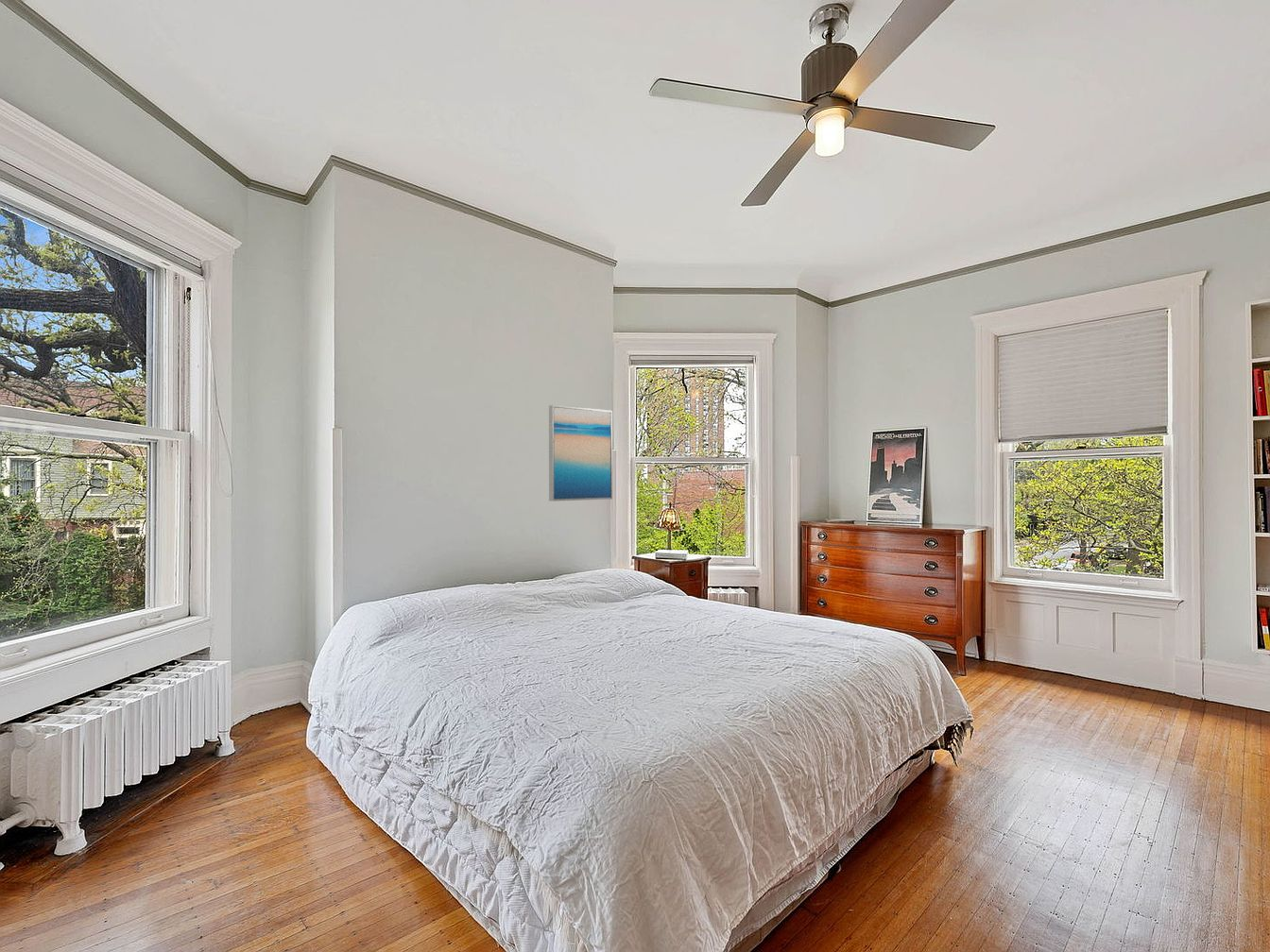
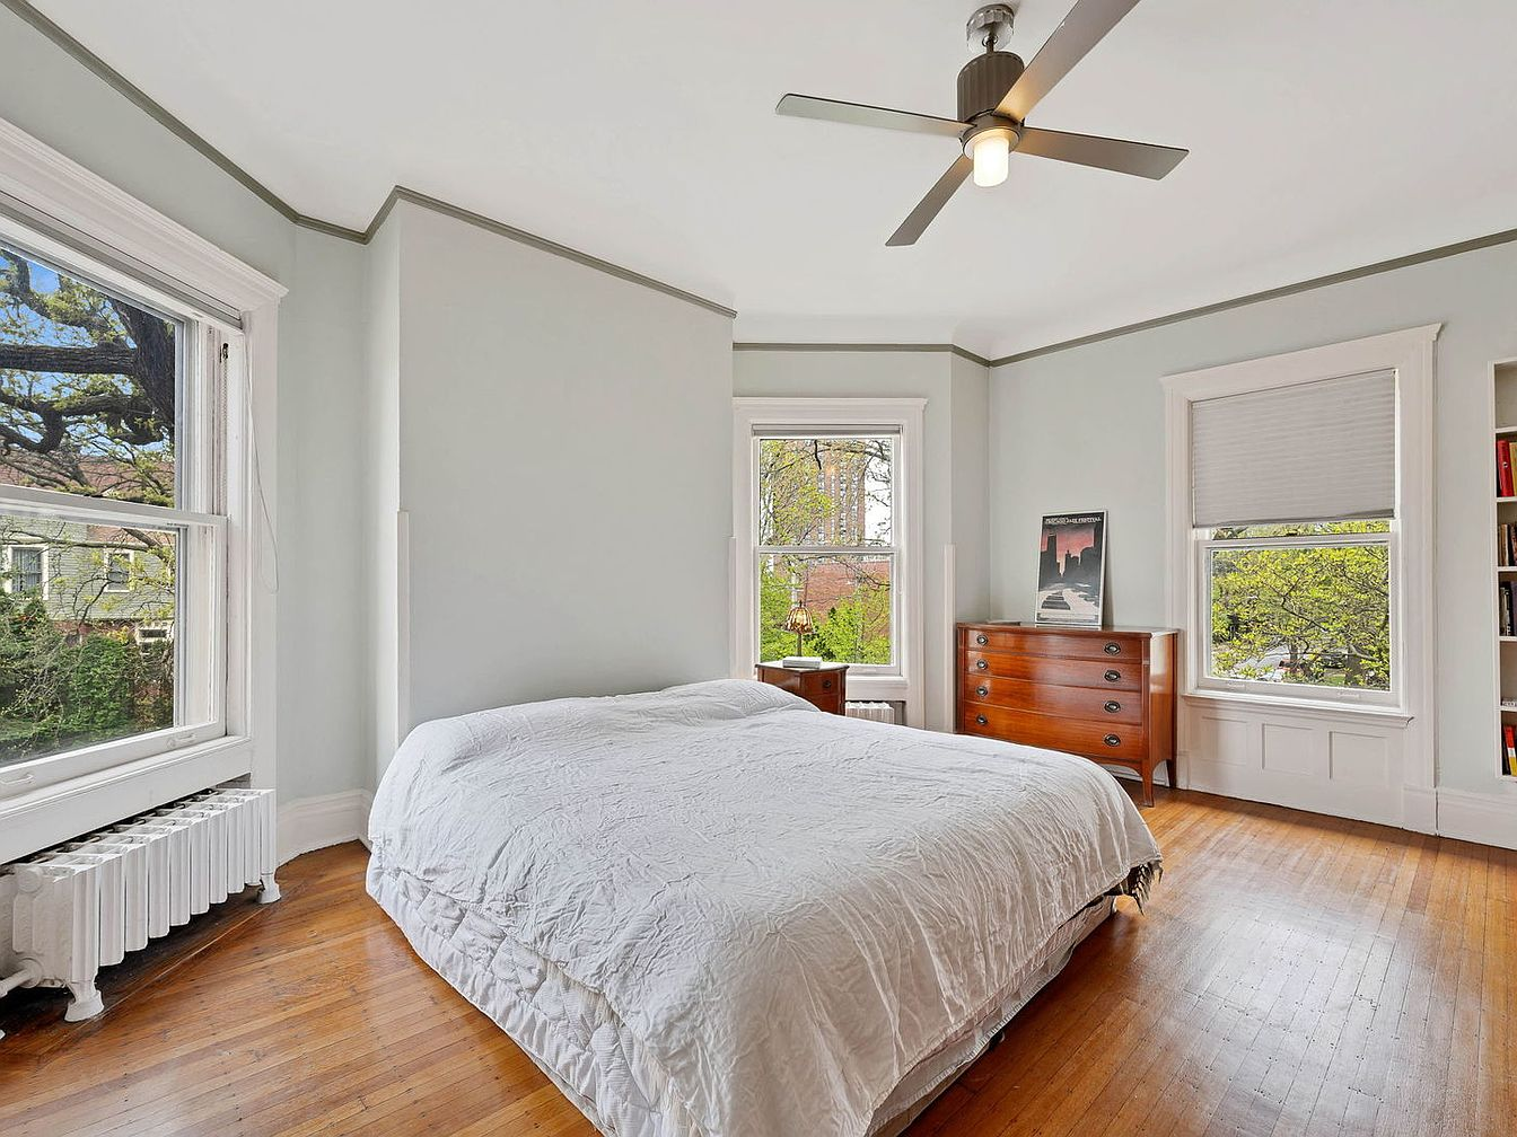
- wall art [548,404,613,502]
